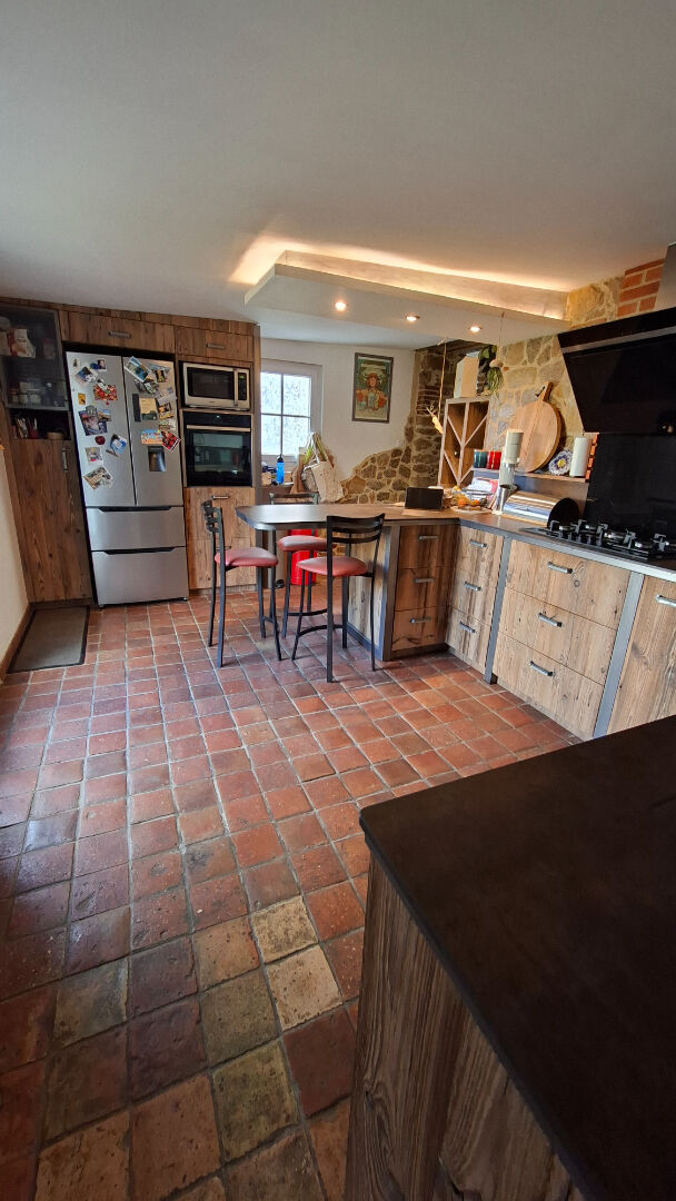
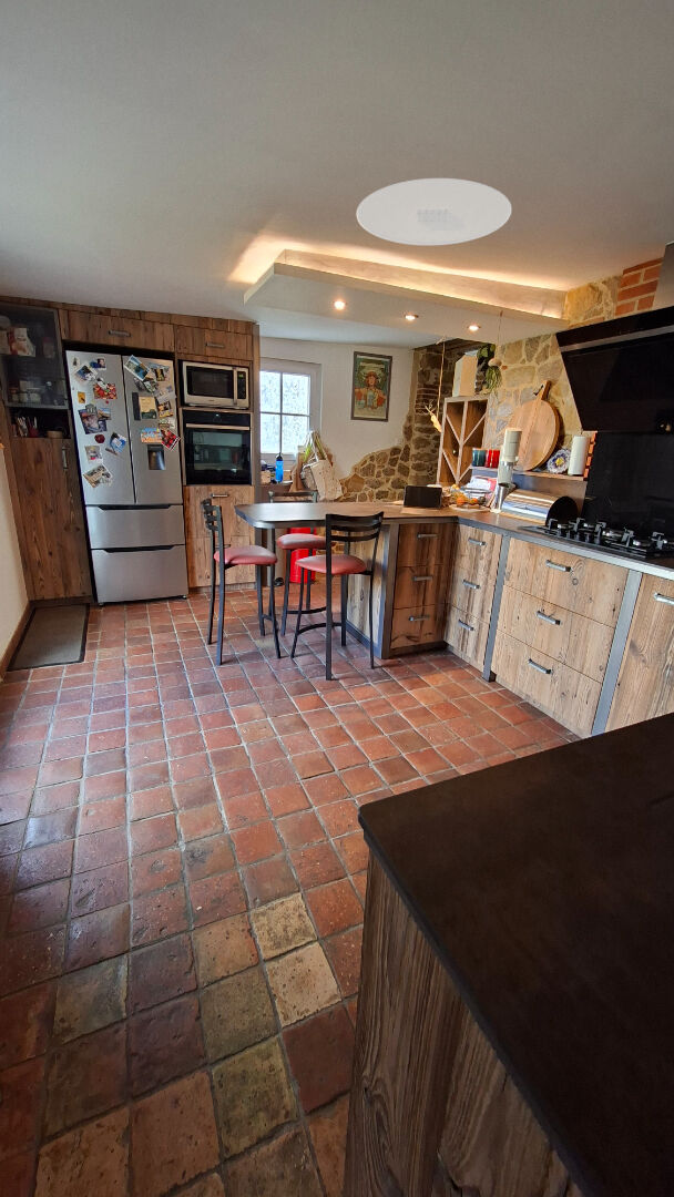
+ ceiling light [356,177,513,246]
